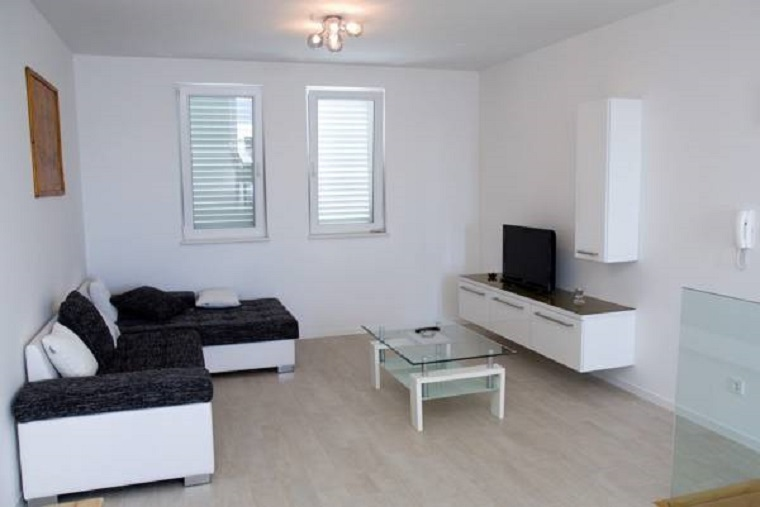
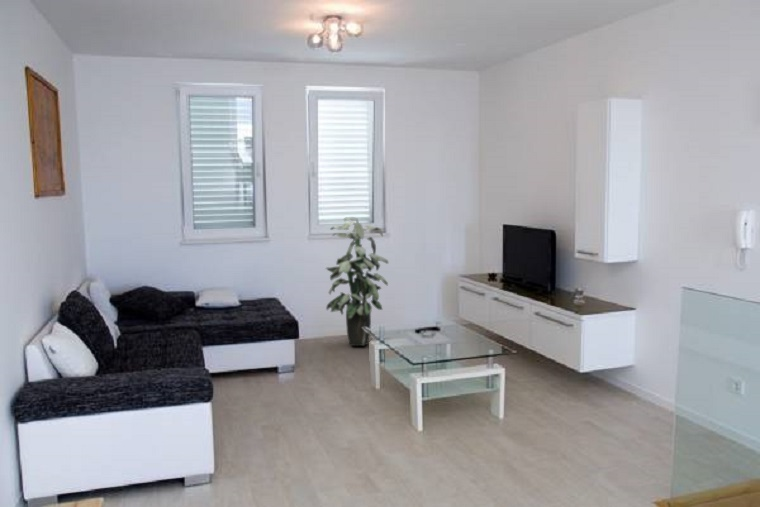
+ indoor plant [325,216,389,347]
